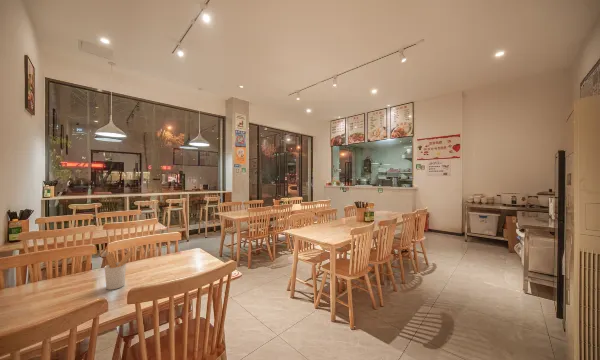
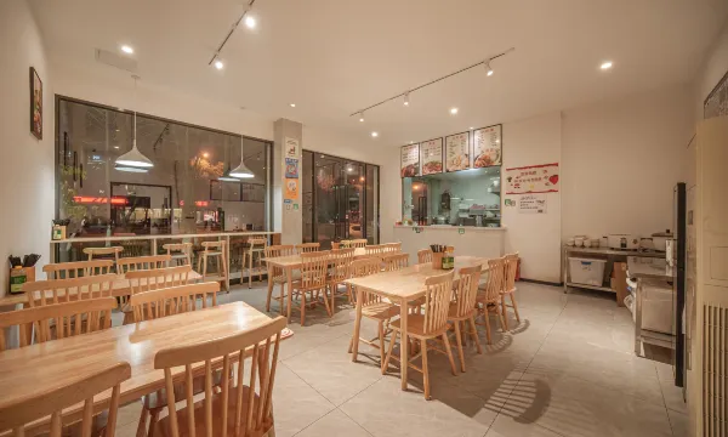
- utensil holder [104,250,135,291]
